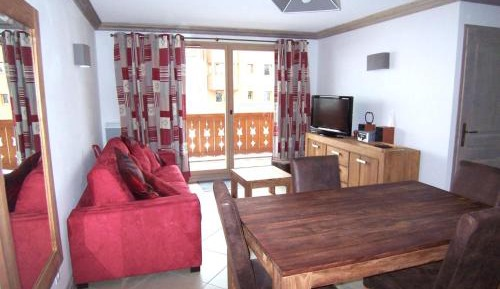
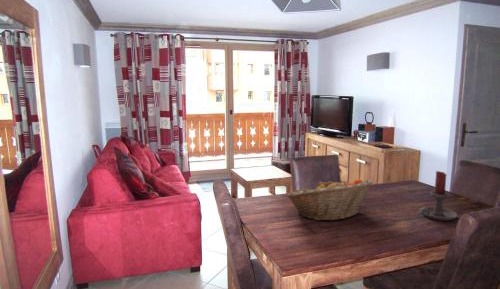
+ fruit basket [285,178,374,221]
+ candle holder [417,170,458,221]
